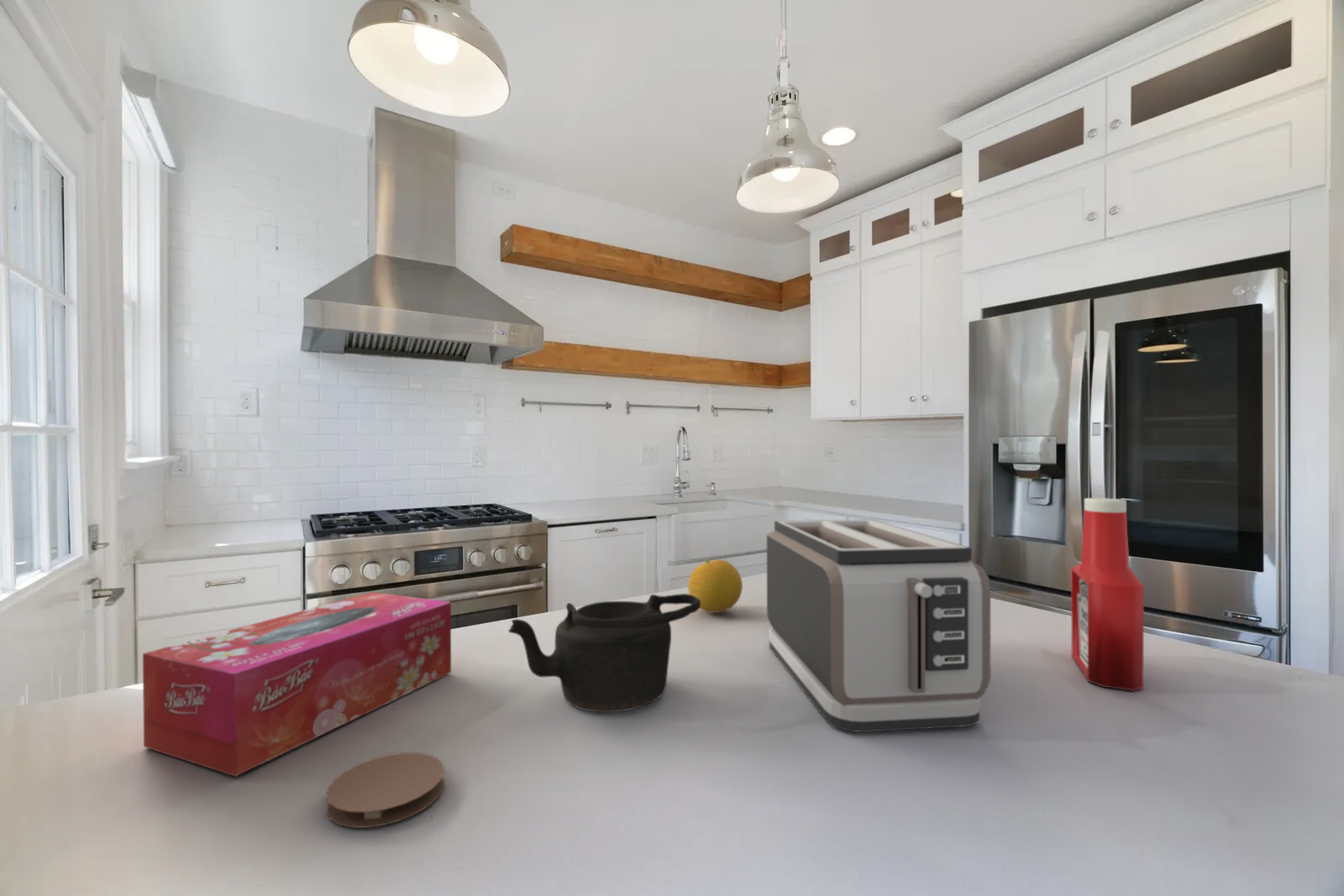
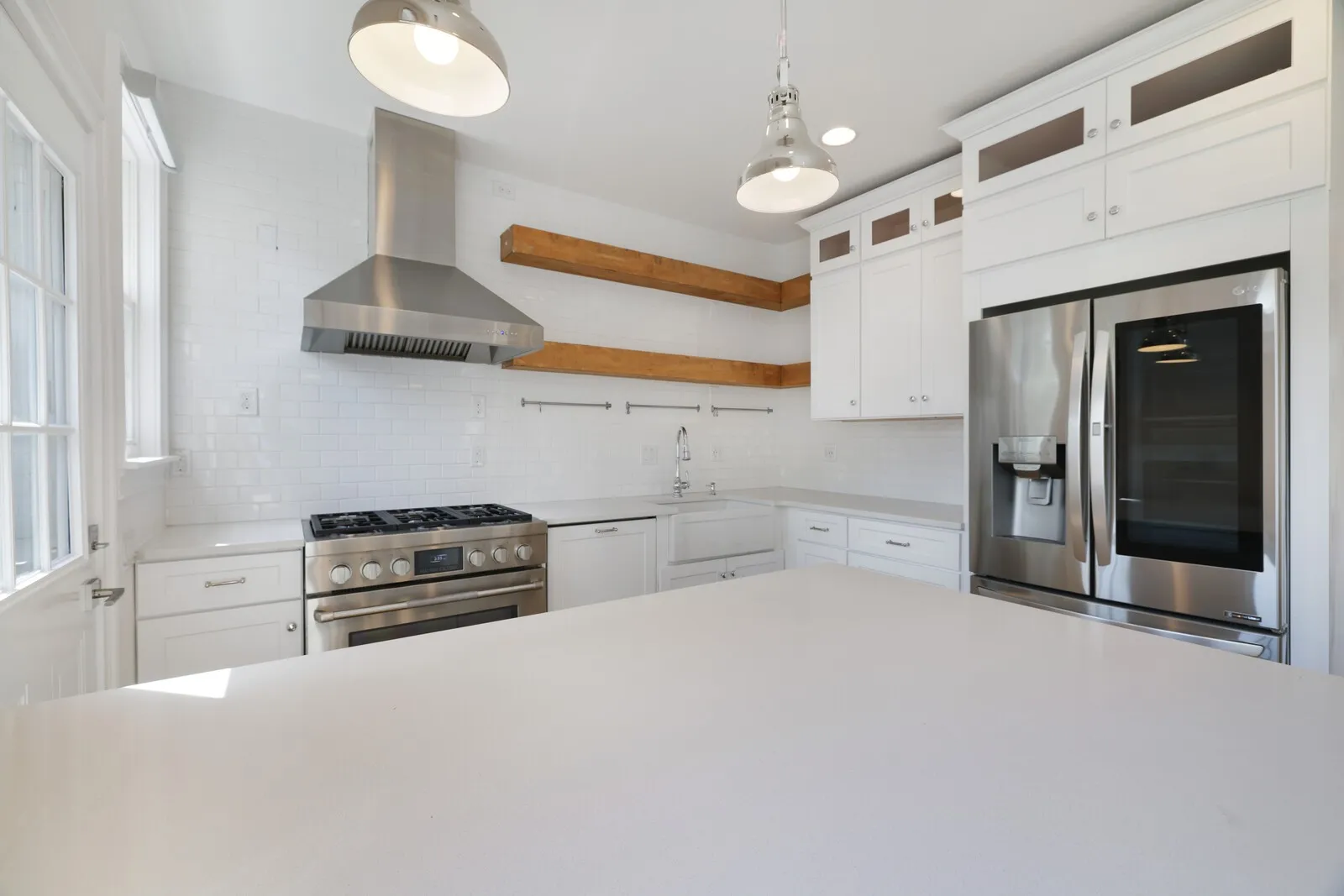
- tissue box [142,591,452,778]
- teapot [507,593,701,713]
- coaster [325,752,445,829]
- fruit [687,558,743,614]
- toaster [766,518,991,733]
- soap bottle [1071,497,1145,691]
